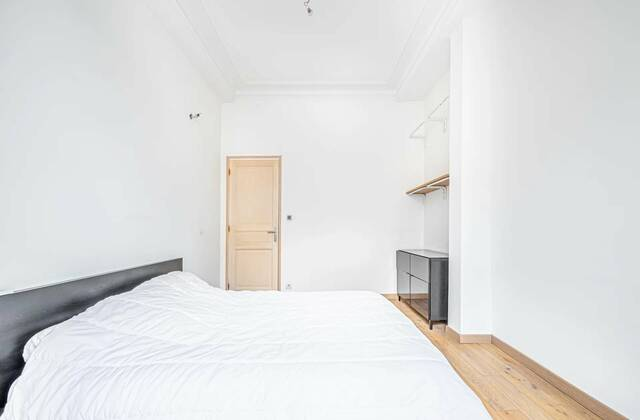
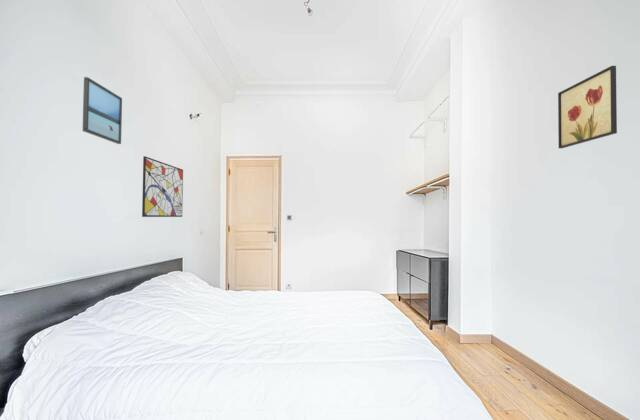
+ wall art [141,155,184,218]
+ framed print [82,76,123,145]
+ wall art [557,65,618,149]
